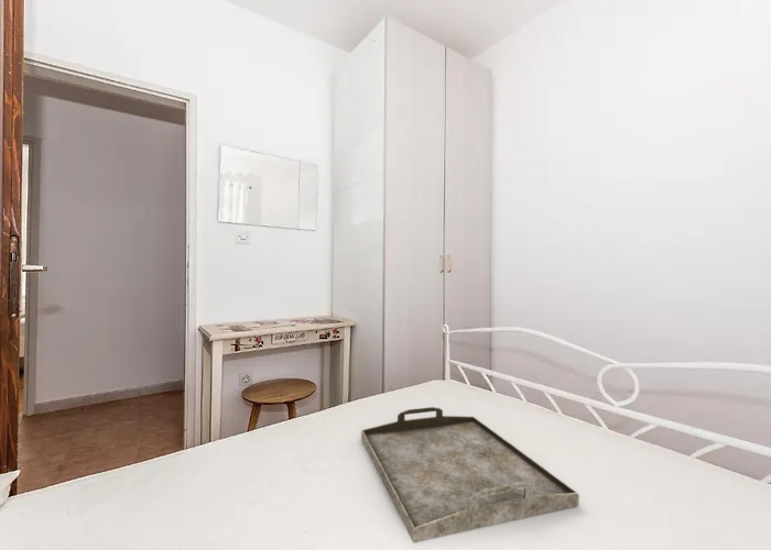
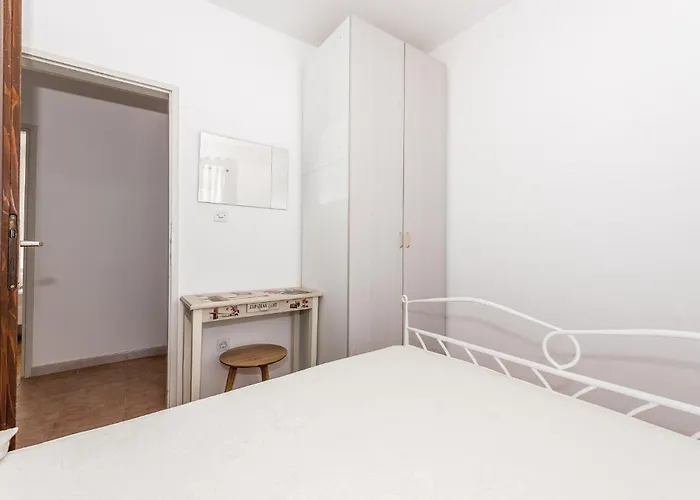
- serving tray [360,406,580,544]
